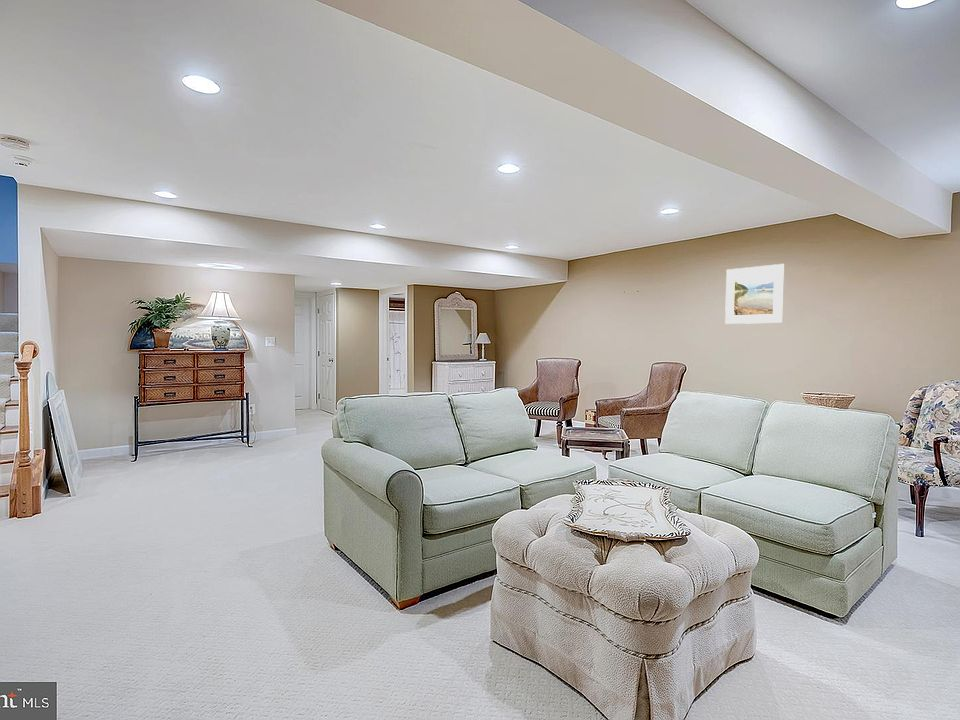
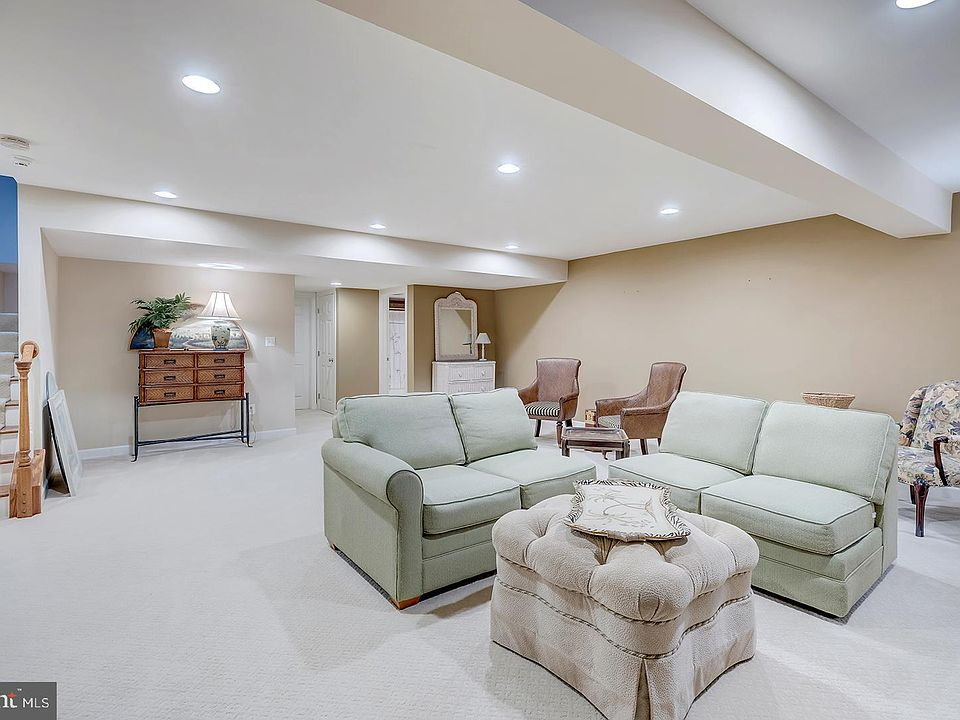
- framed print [724,263,786,325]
